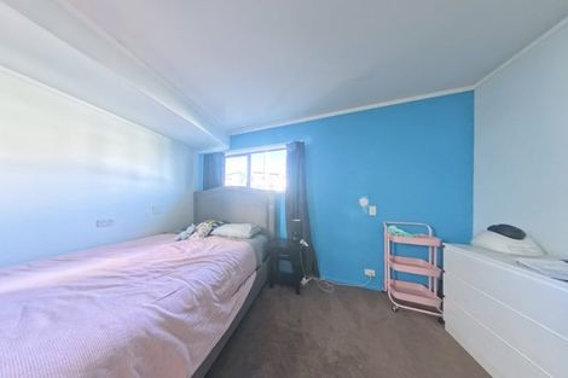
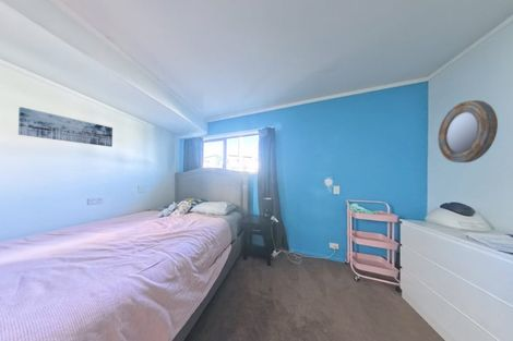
+ wall art [17,106,114,148]
+ home mirror [437,99,499,163]
